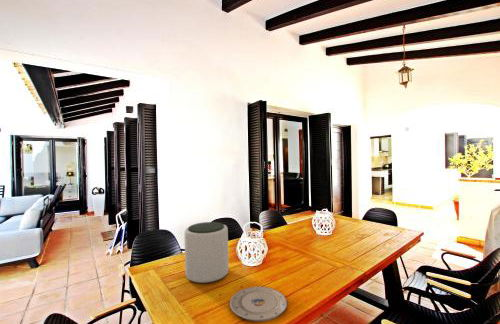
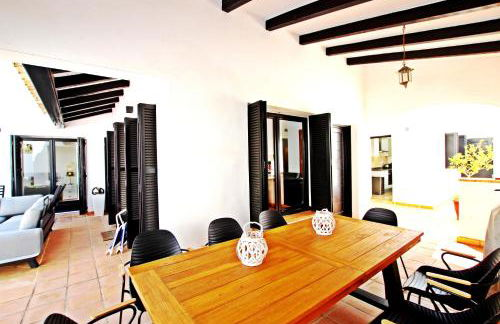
- plate [229,286,288,322]
- plant pot [183,221,230,284]
